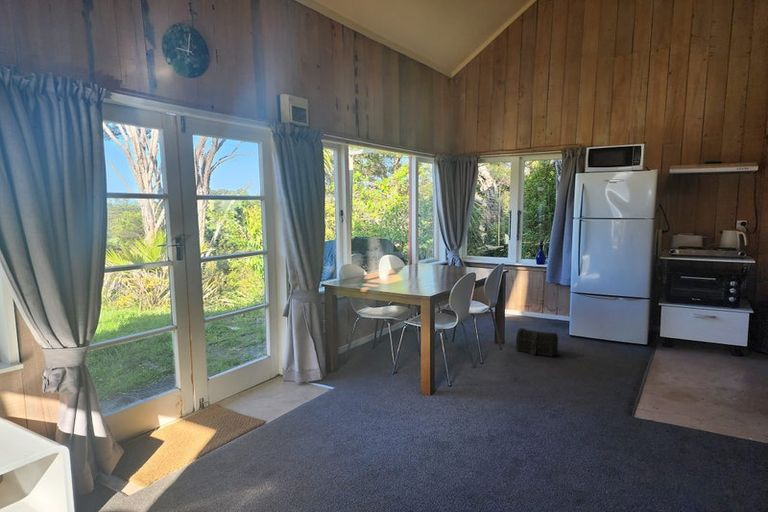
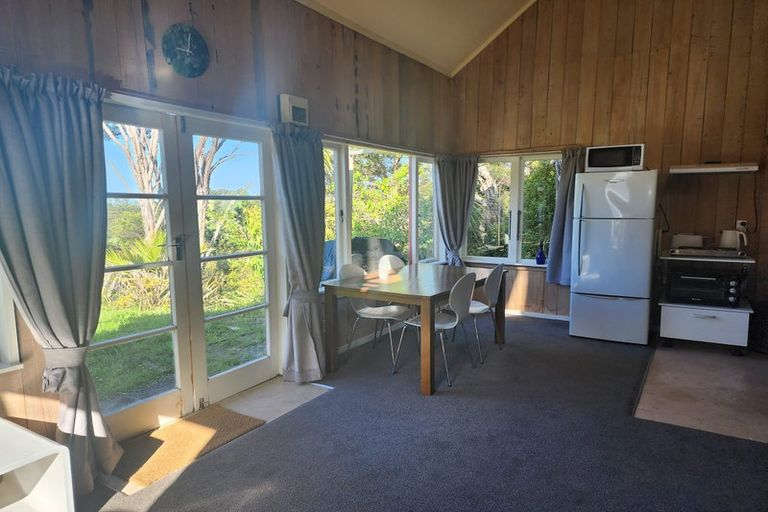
- treasure chest [515,327,559,357]
